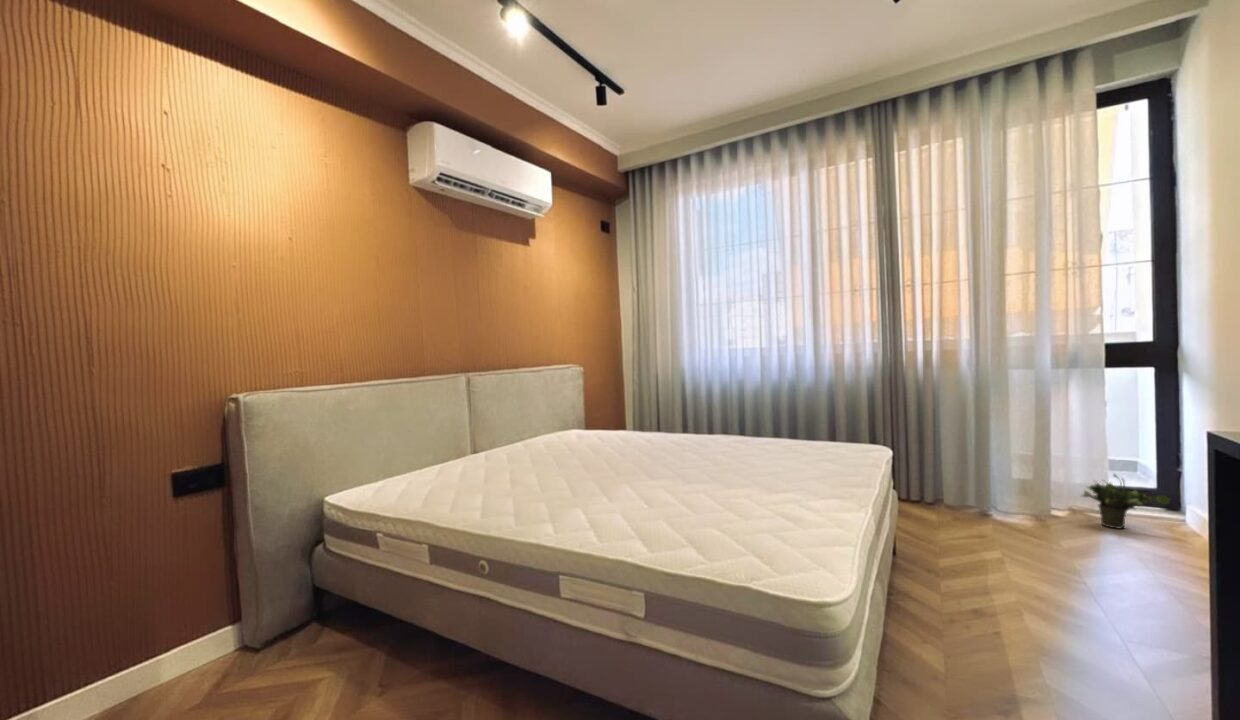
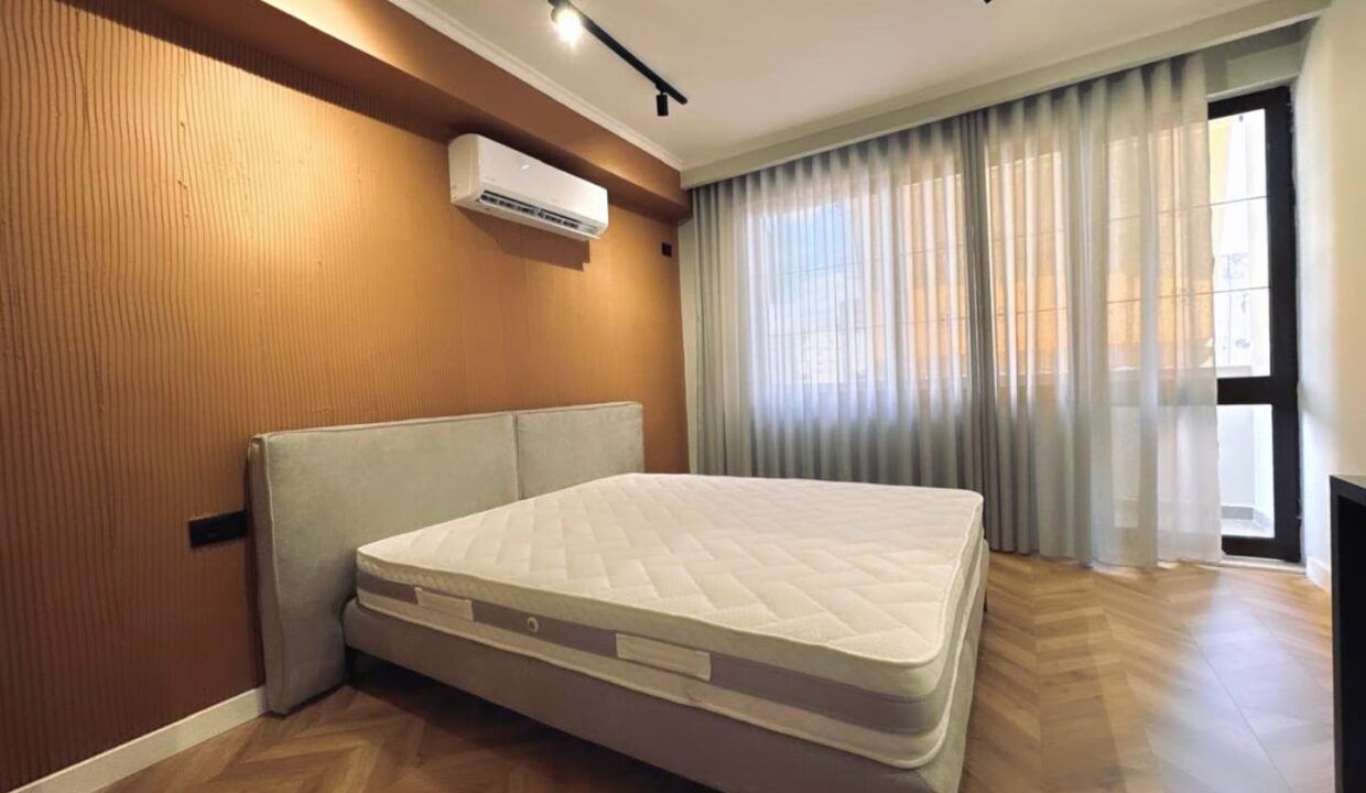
- potted plant [1079,473,1171,530]
